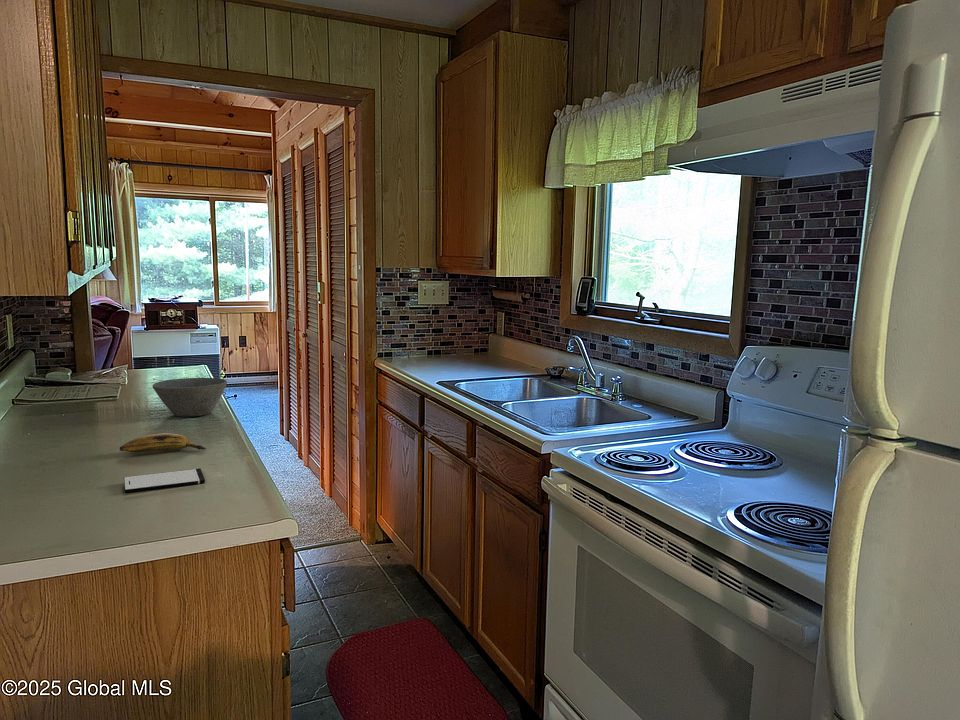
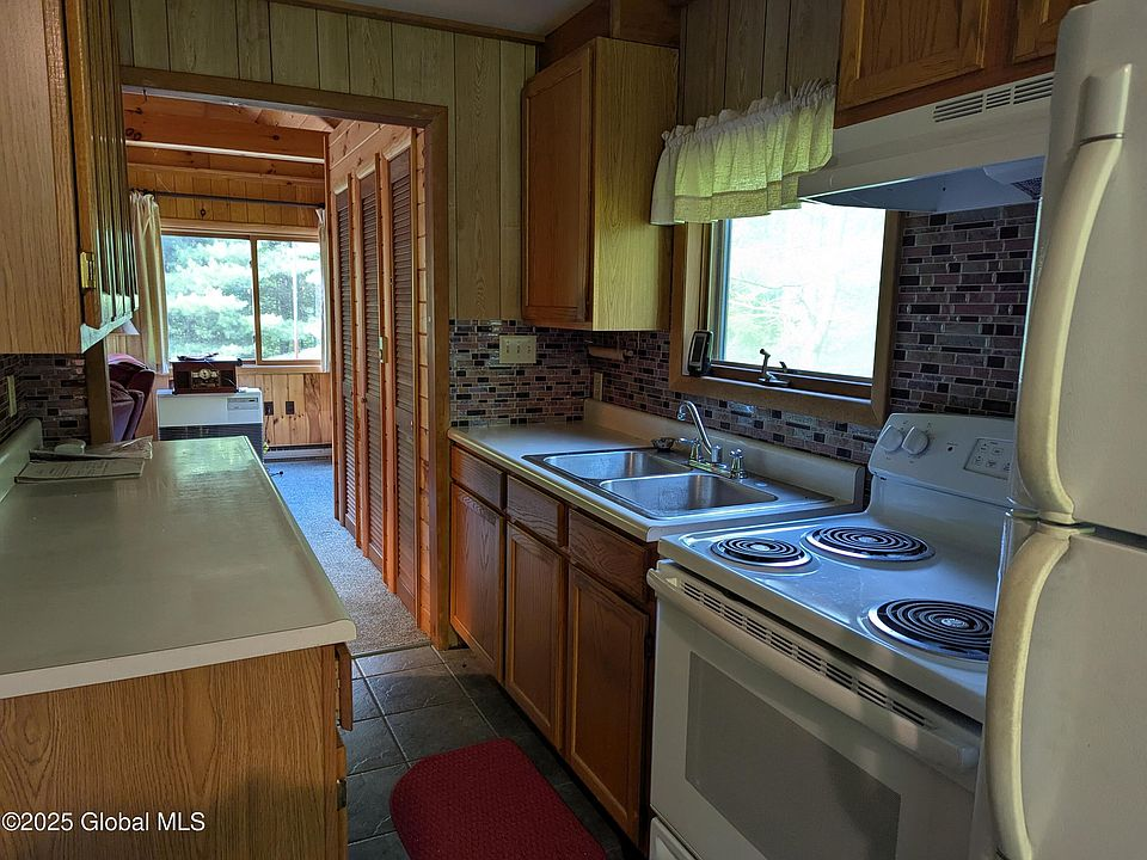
- bowl [152,377,228,418]
- banana [119,432,207,453]
- smartphone [123,467,206,493]
